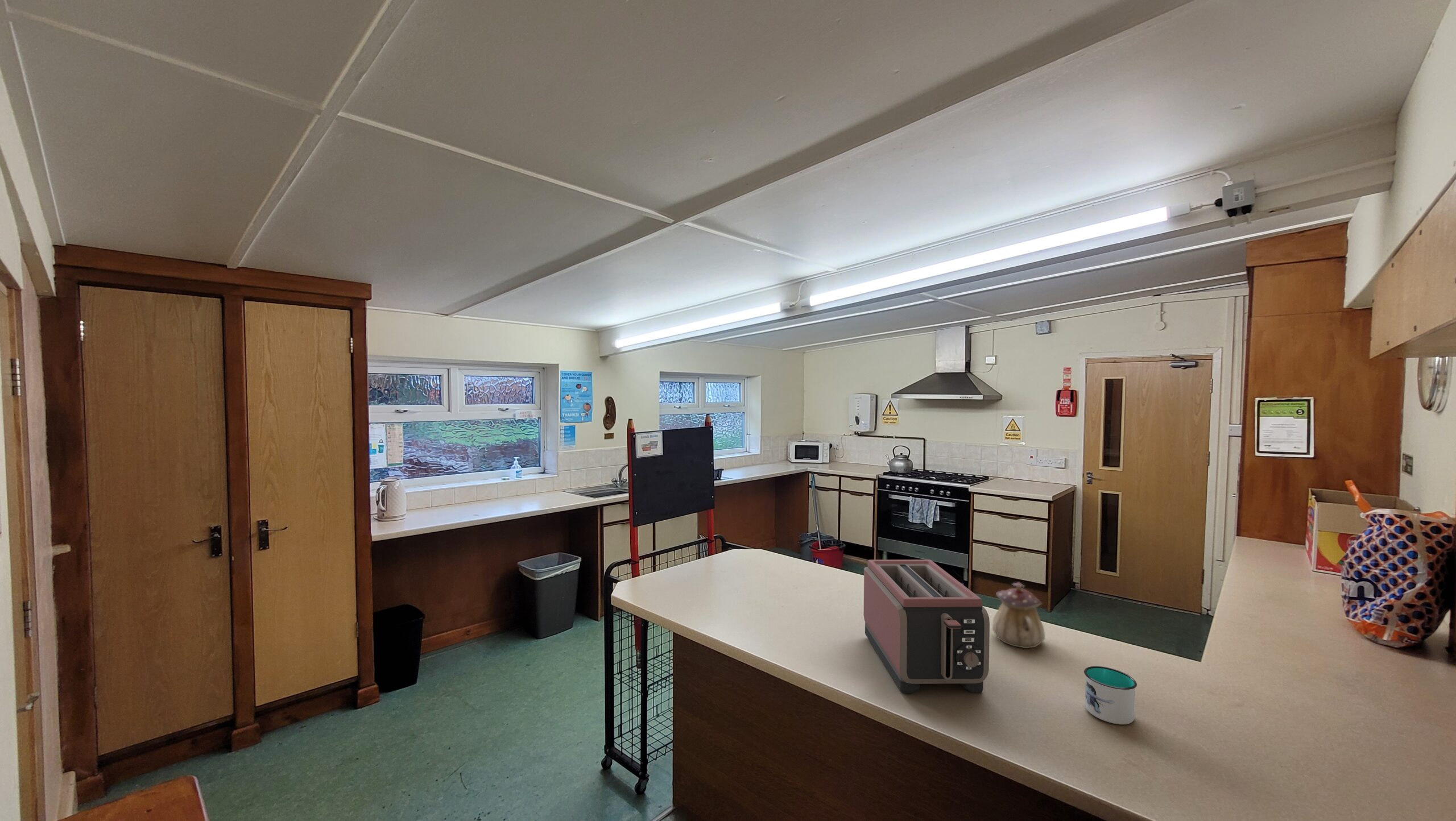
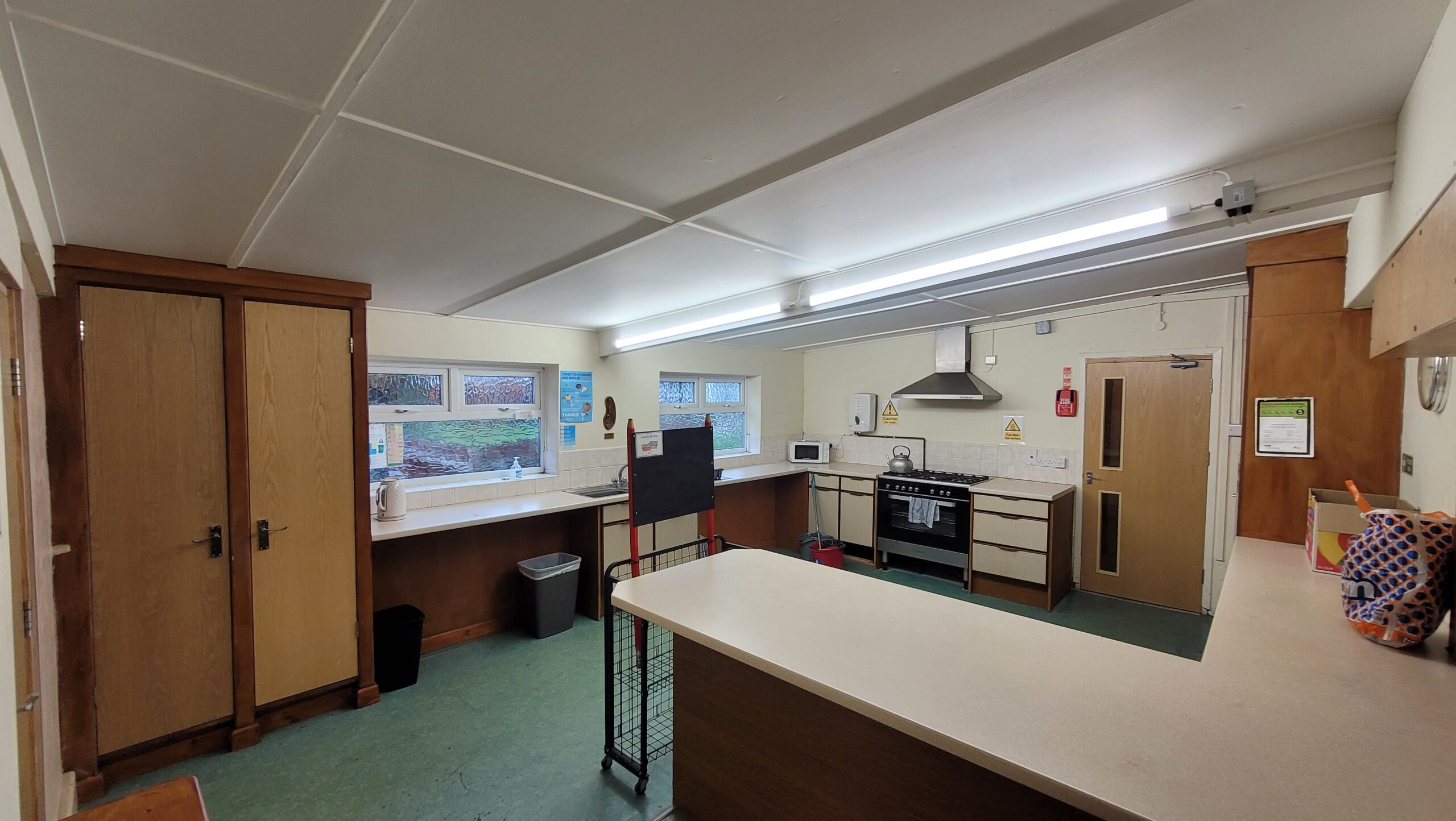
- toaster [863,559,990,694]
- mug [1083,666,1137,725]
- teapot [992,582,1045,649]
